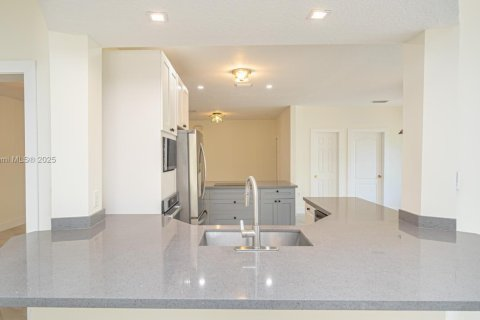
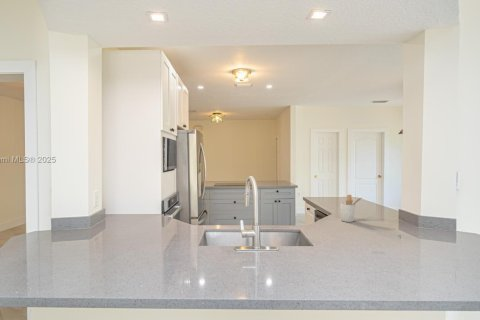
+ utensil holder [339,194,364,223]
